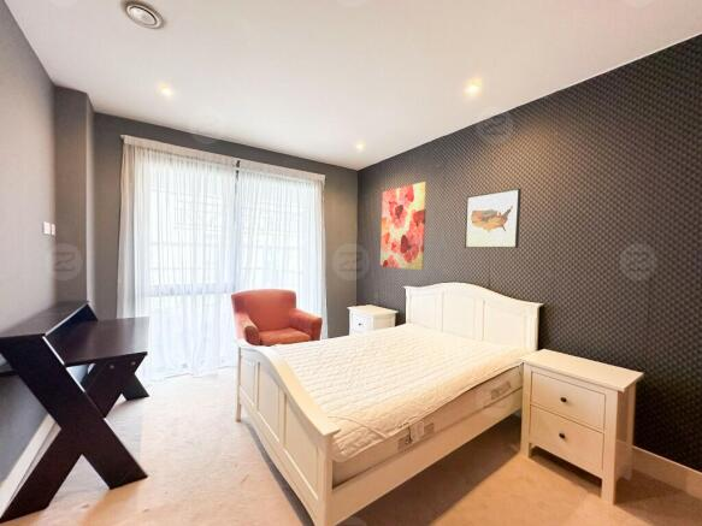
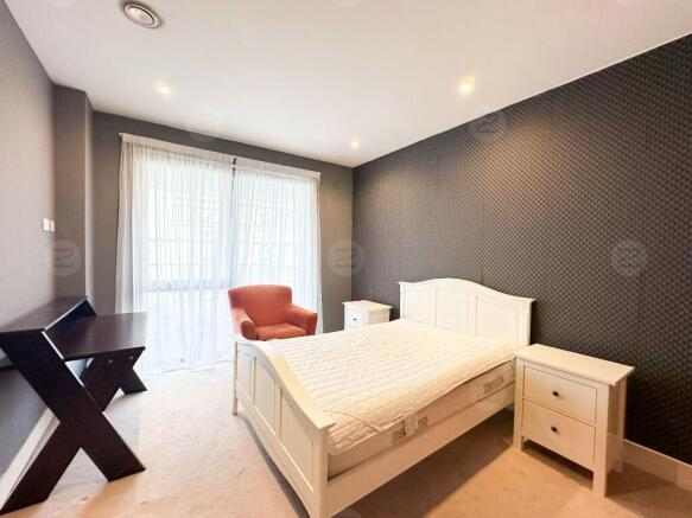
- wall art [379,181,427,271]
- wall art [464,187,523,249]
